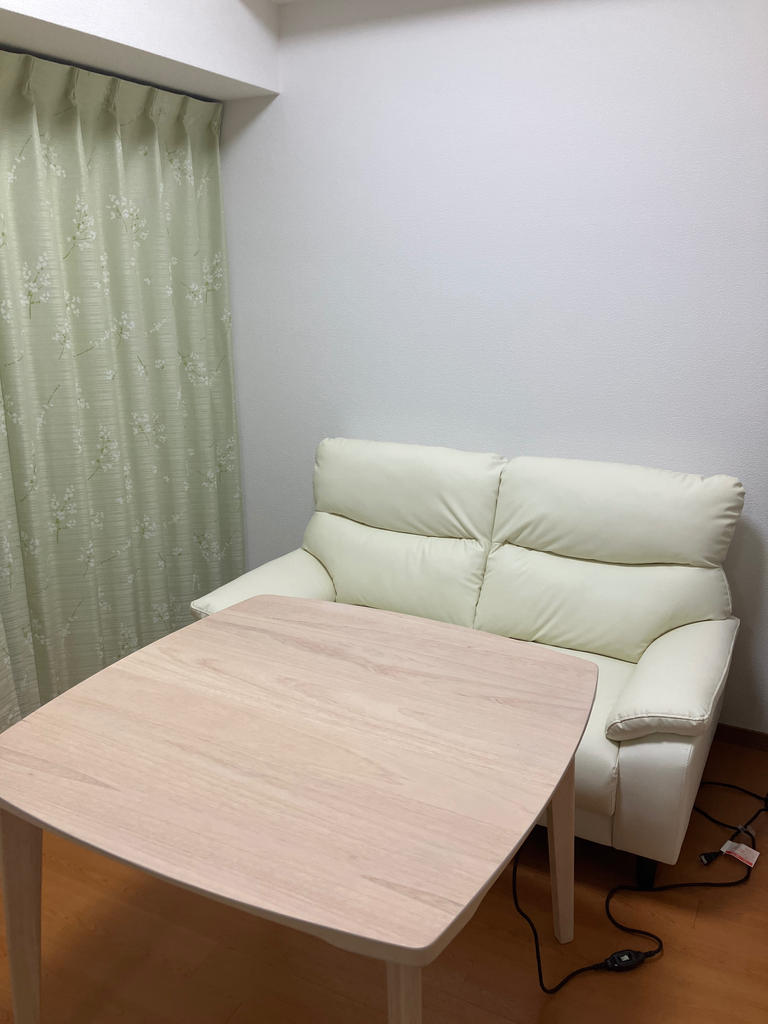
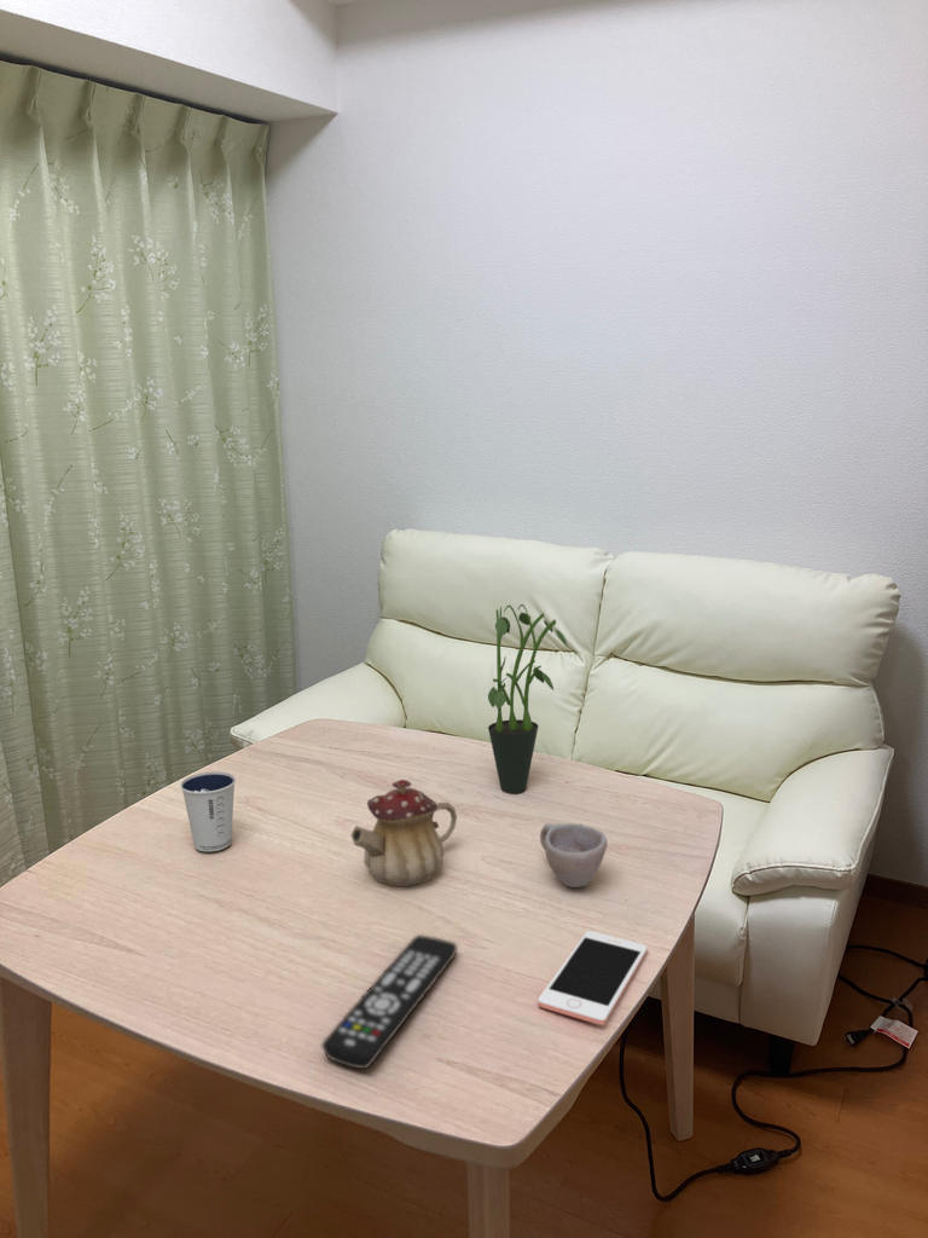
+ potted plant [487,603,569,794]
+ cup [539,822,608,889]
+ cell phone [536,930,649,1026]
+ teapot [349,779,458,887]
+ remote control [320,933,458,1070]
+ dixie cup [179,770,237,852]
